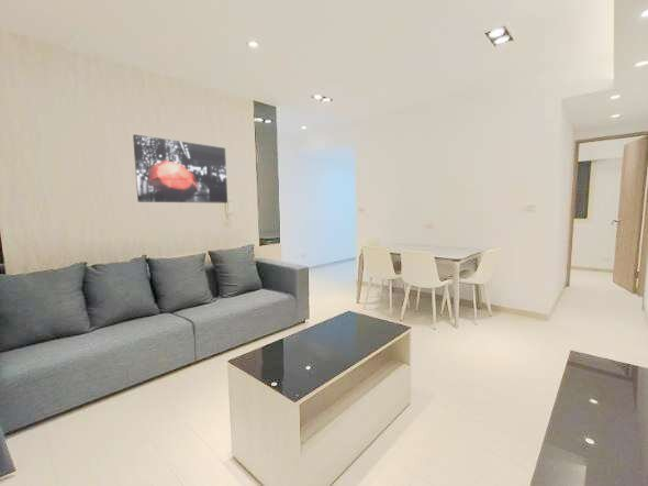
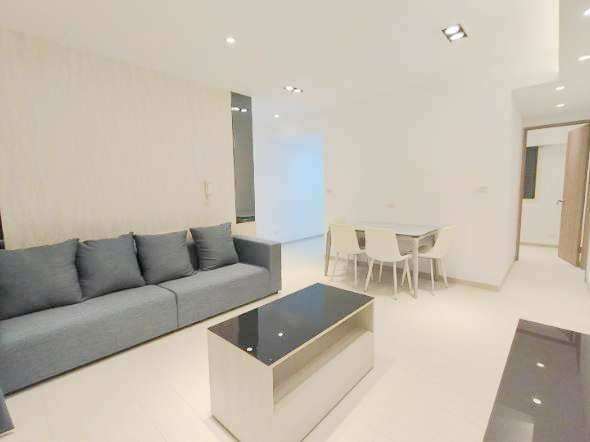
- wall art [132,133,228,205]
